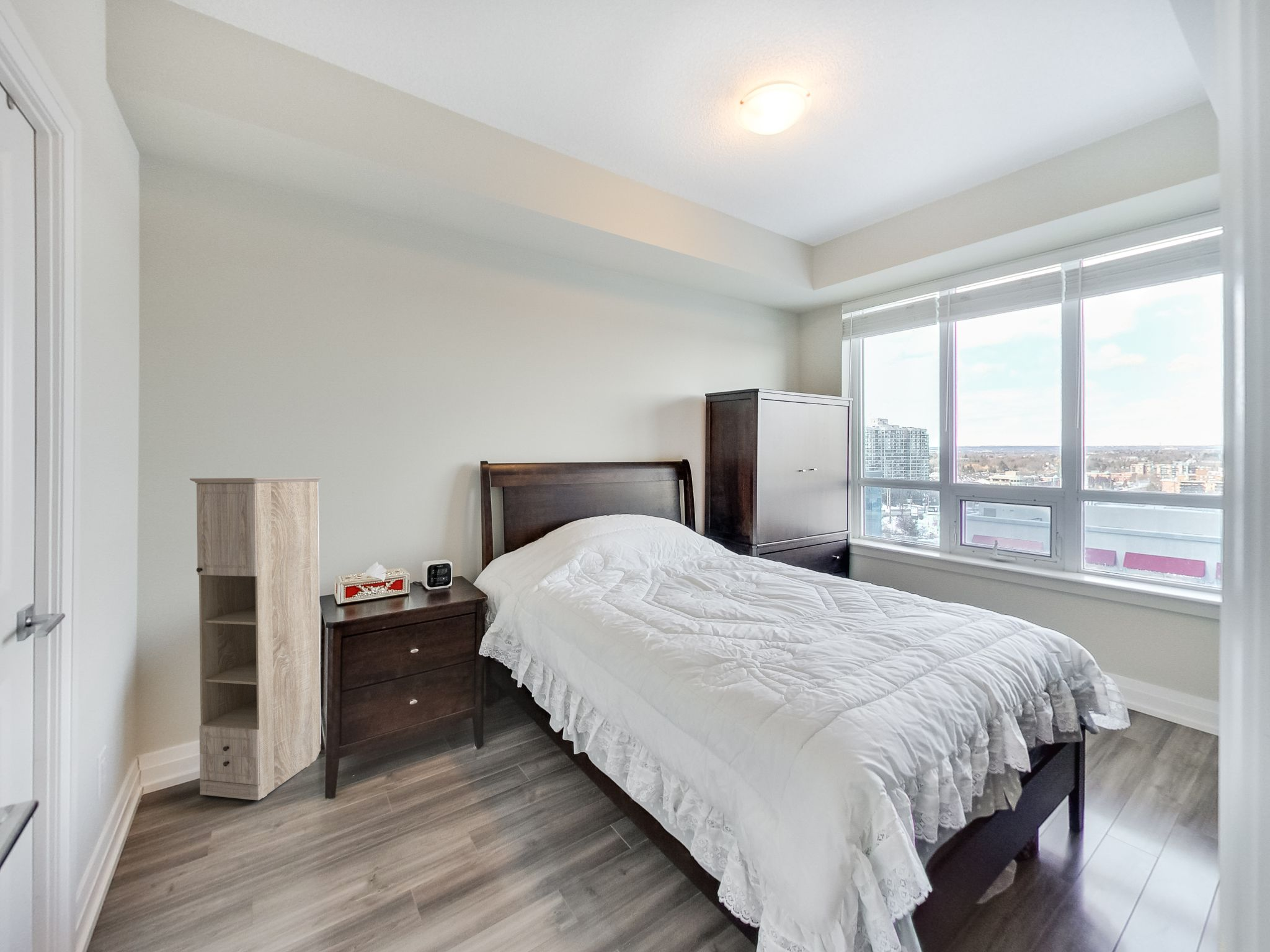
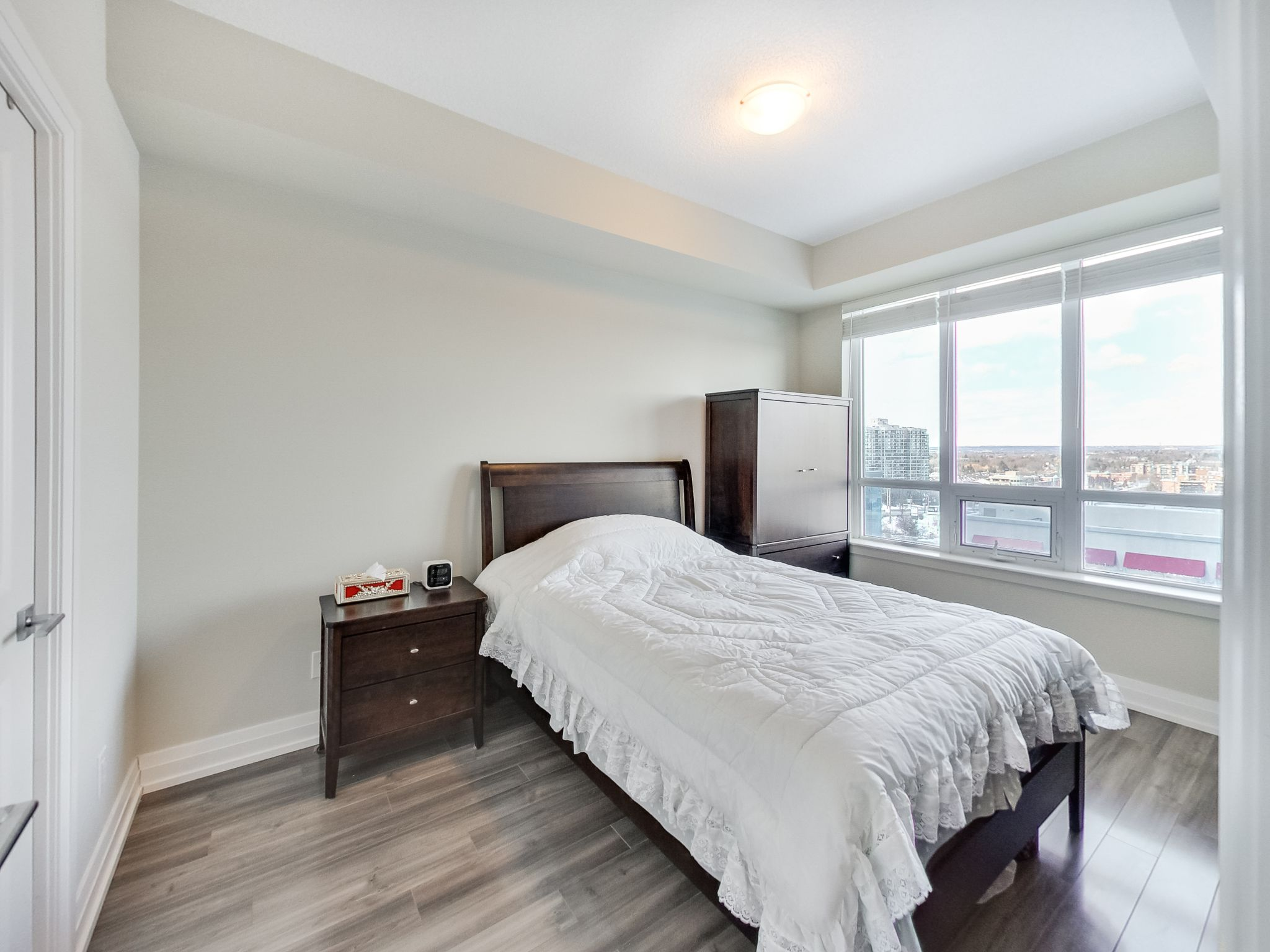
- storage cabinet [189,477,322,801]
